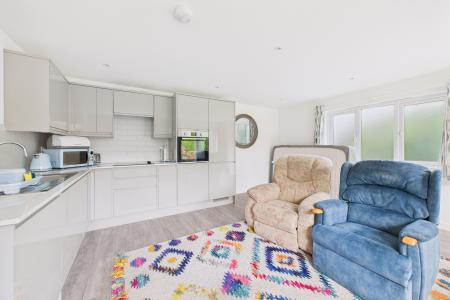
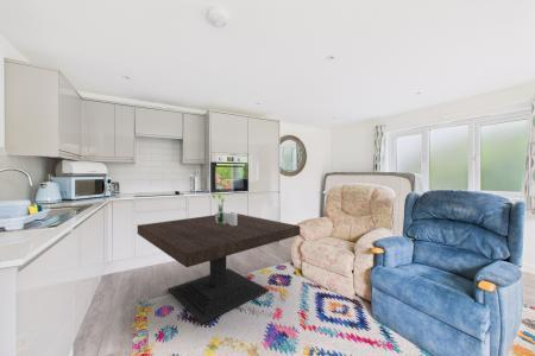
+ bouquet [210,192,238,225]
+ coffee table [137,211,301,325]
